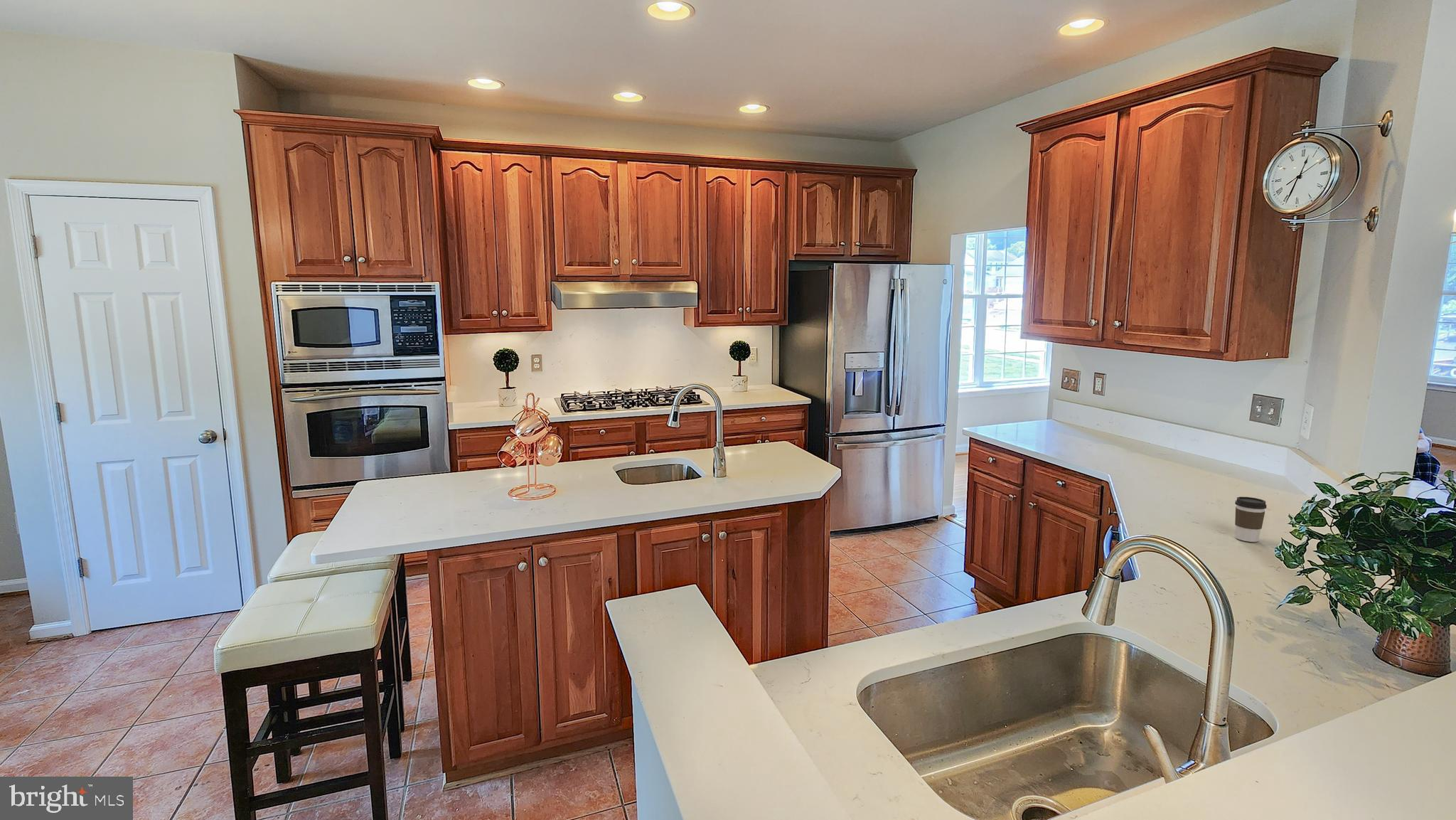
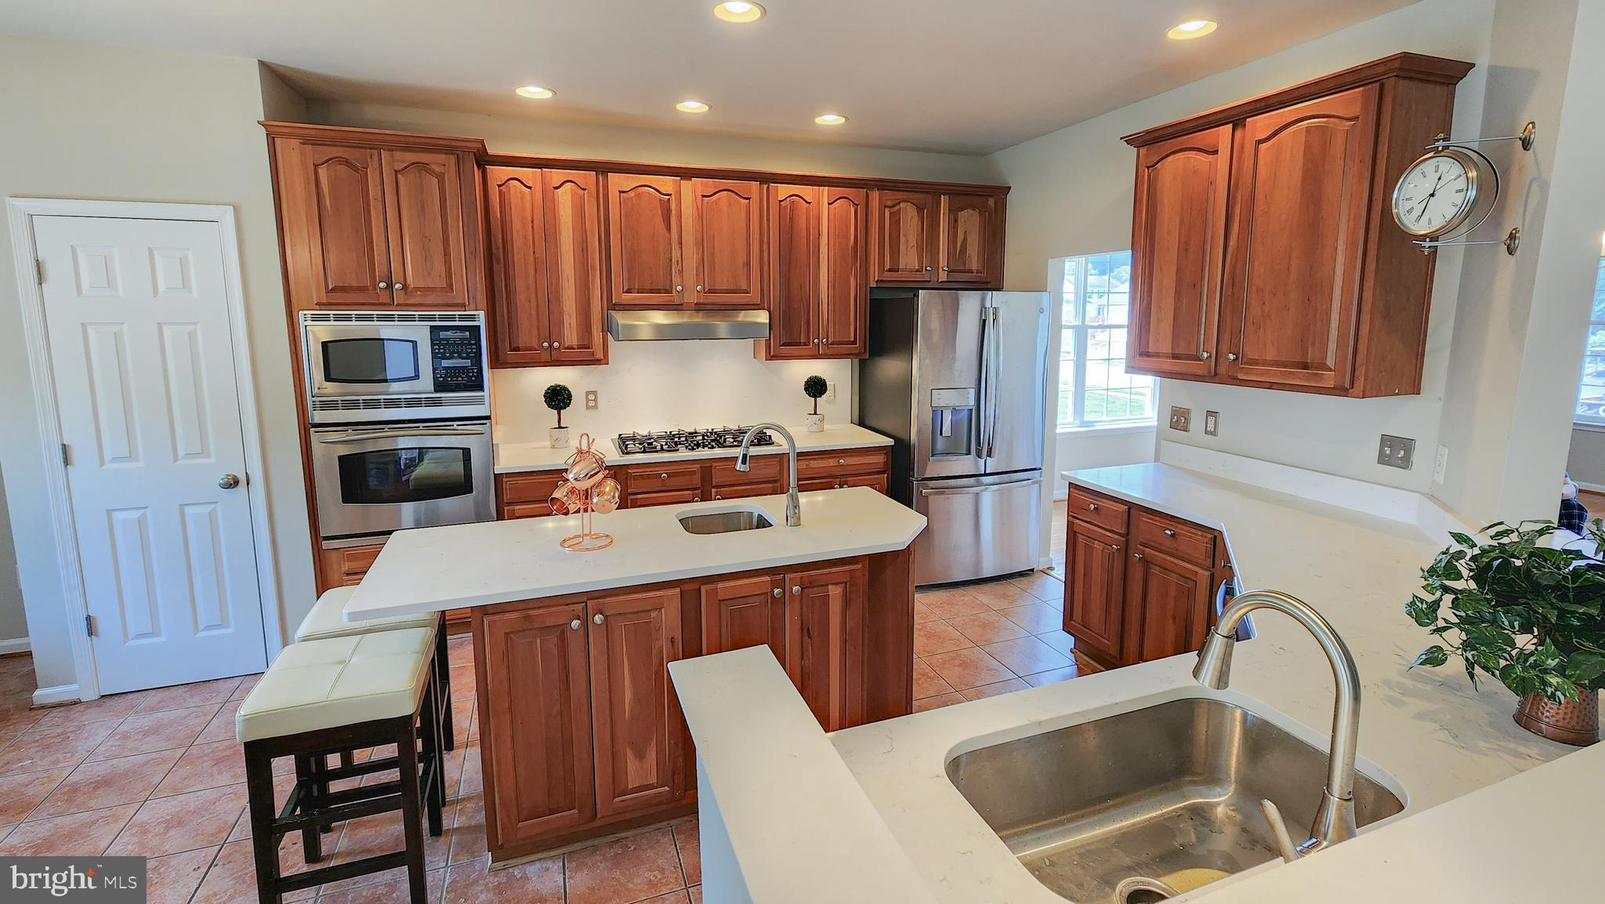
- coffee cup [1234,496,1267,543]
